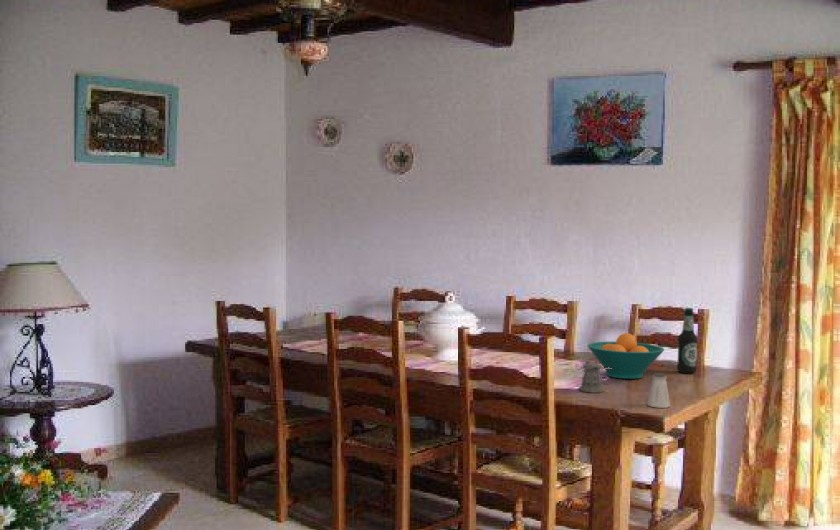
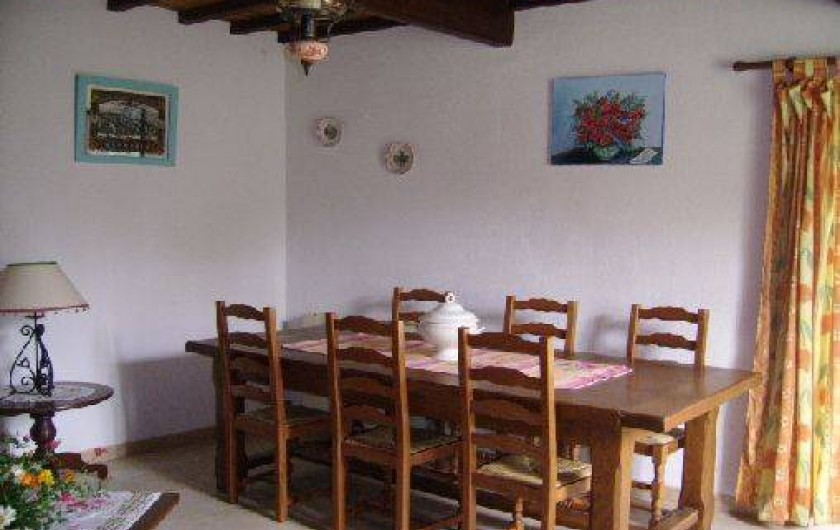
- fruit bowl [587,332,665,380]
- pepper shaker [578,360,612,393]
- saltshaker [646,372,671,409]
- bottle [676,307,699,374]
